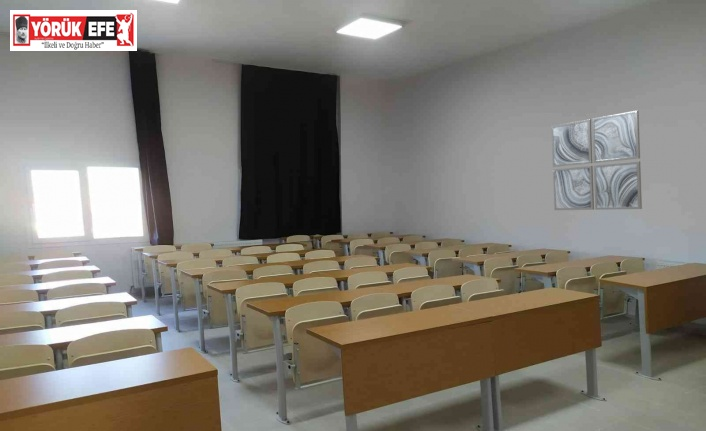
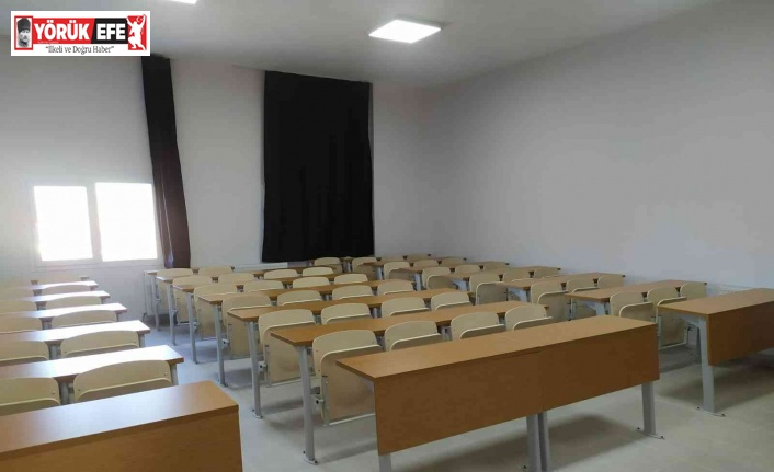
- wall art [550,109,643,211]
